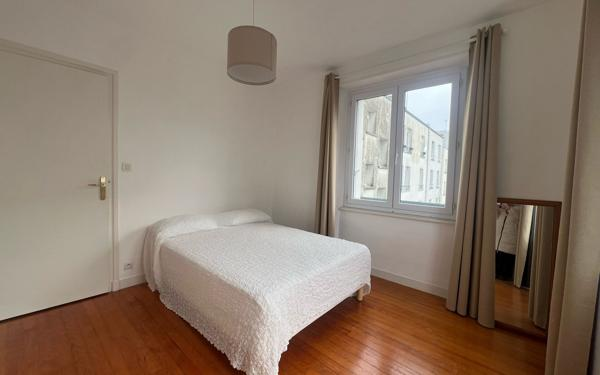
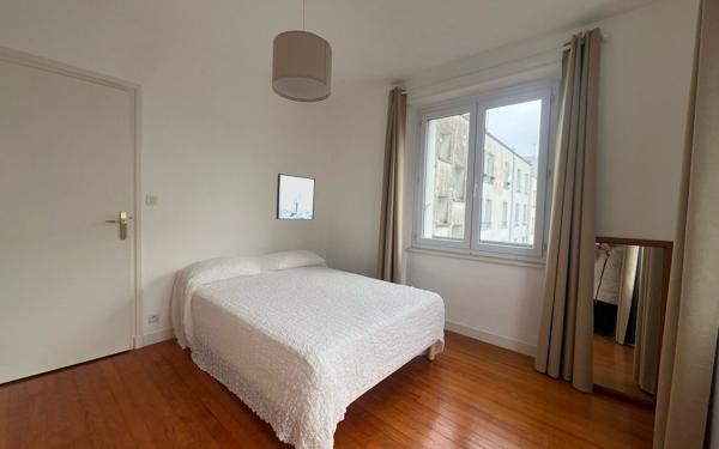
+ wall art [276,172,316,220]
